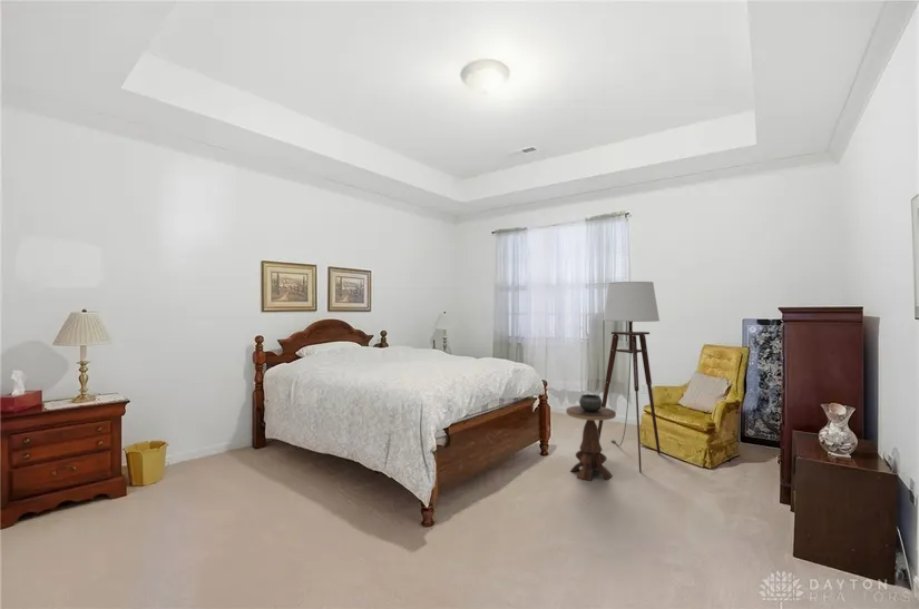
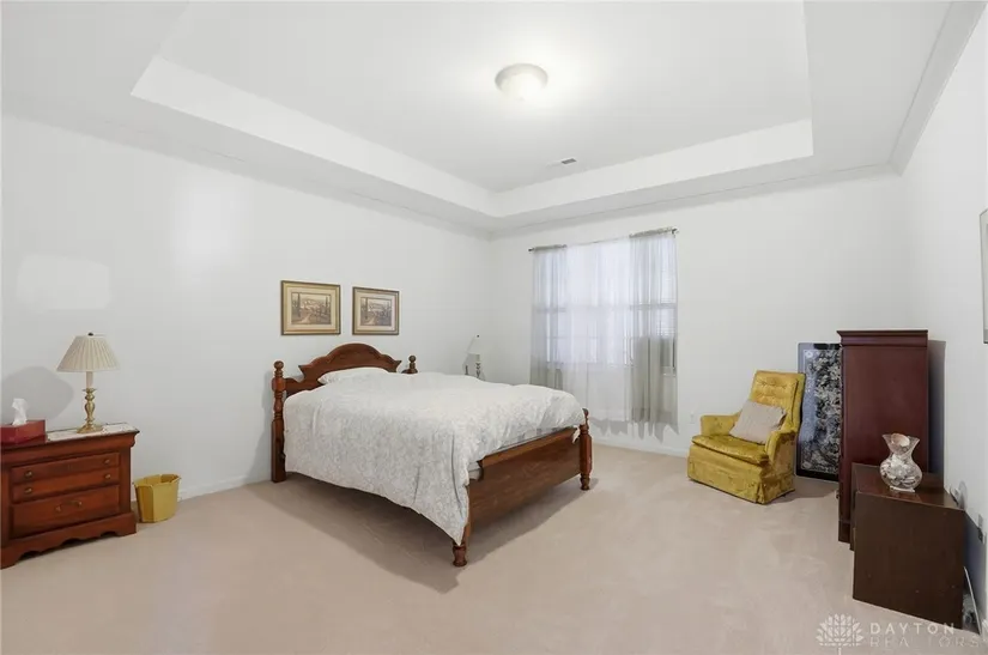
- side table [565,393,617,482]
- floor lamp [597,281,662,473]
